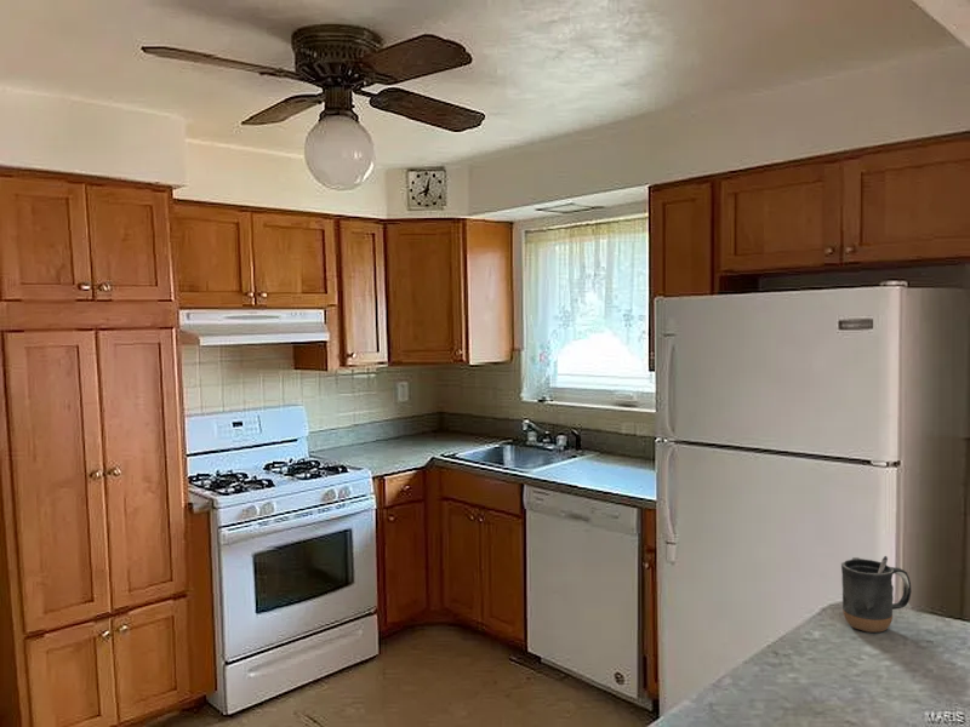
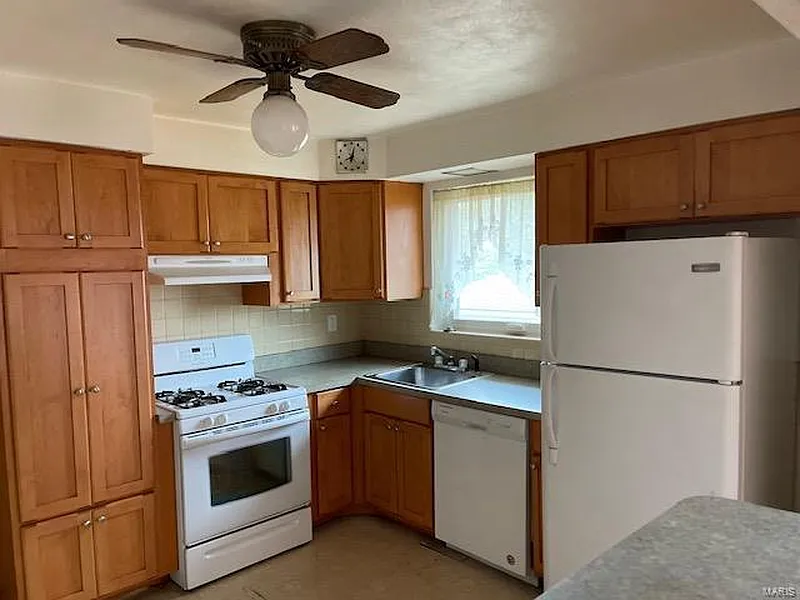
- mug [840,555,913,634]
